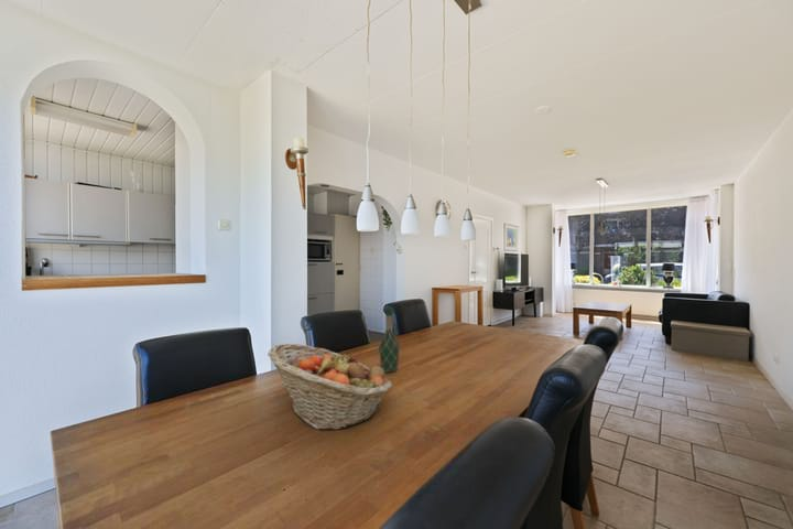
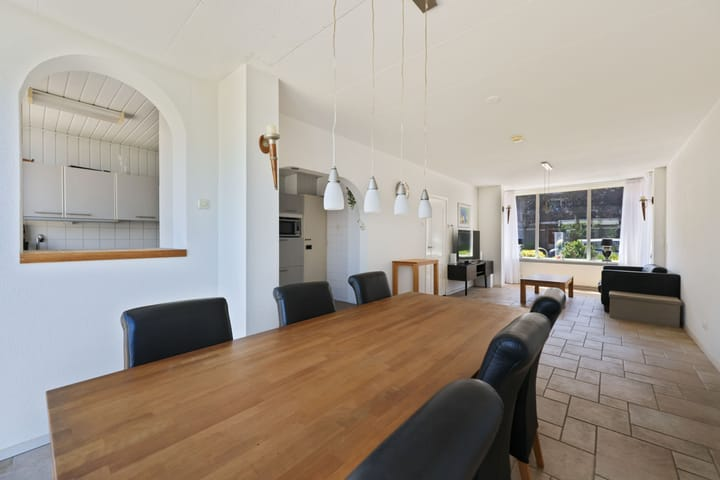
- wine bottle [378,305,401,374]
- fruit basket [267,343,393,431]
